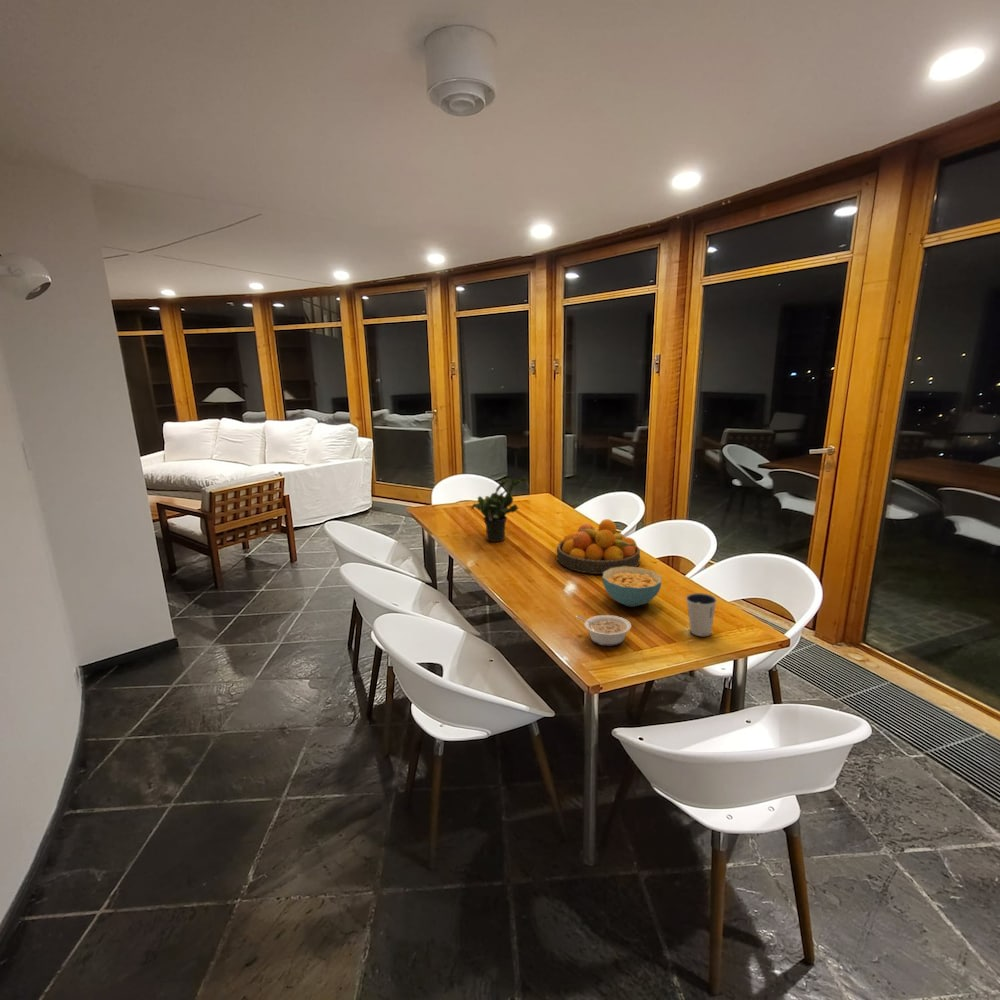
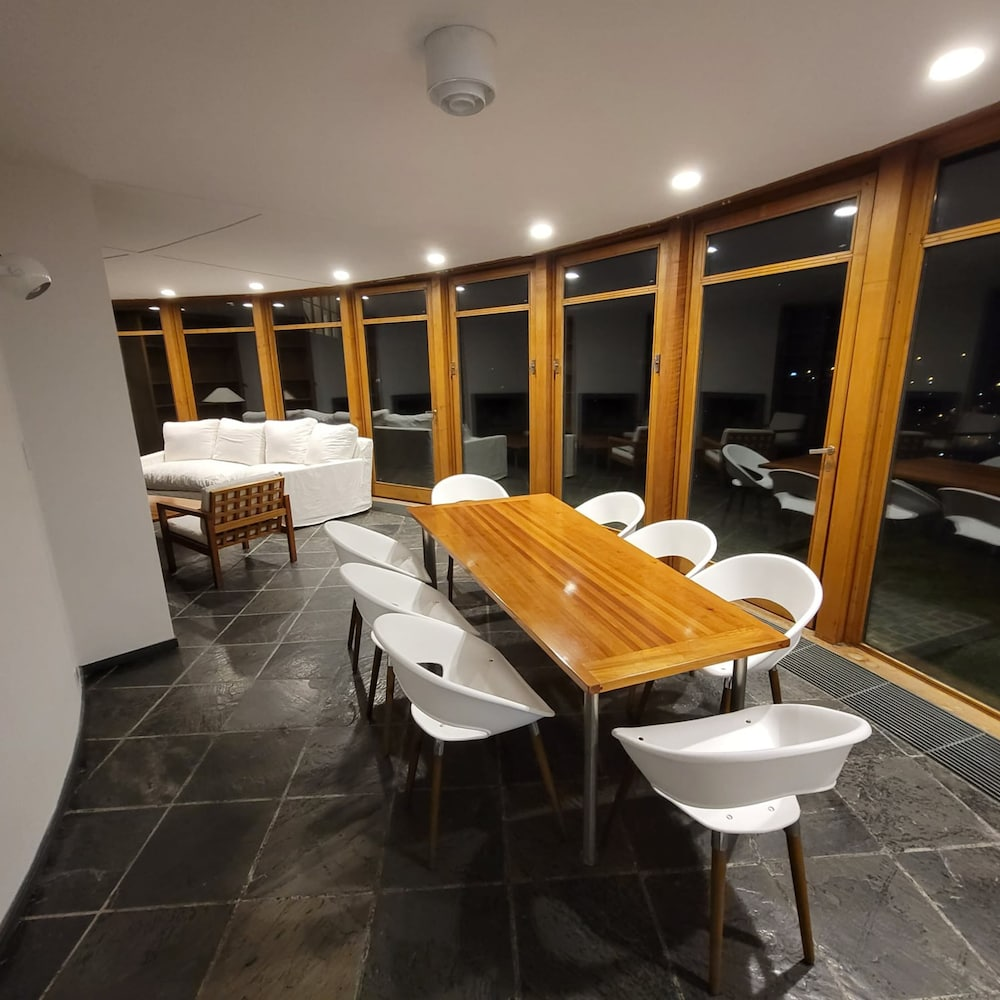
- dixie cup [685,592,718,637]
- potted plant [470,476,527,543]
- legume [576,614,632,647]
- fruit bowl [556,518,641,575]
- cereal bowl [602,566,663,608]
